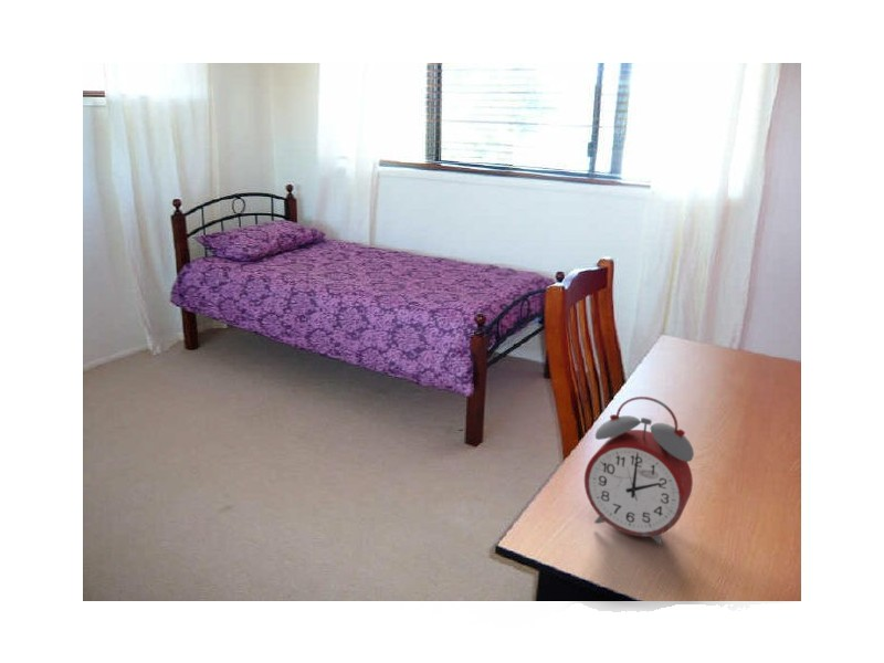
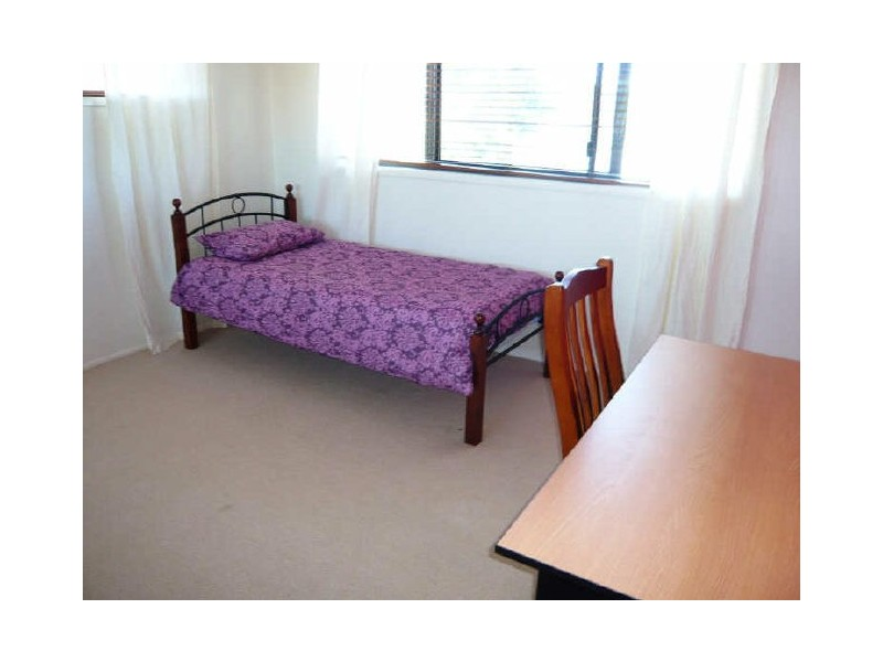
- alarm clock [583,396,695,546]
